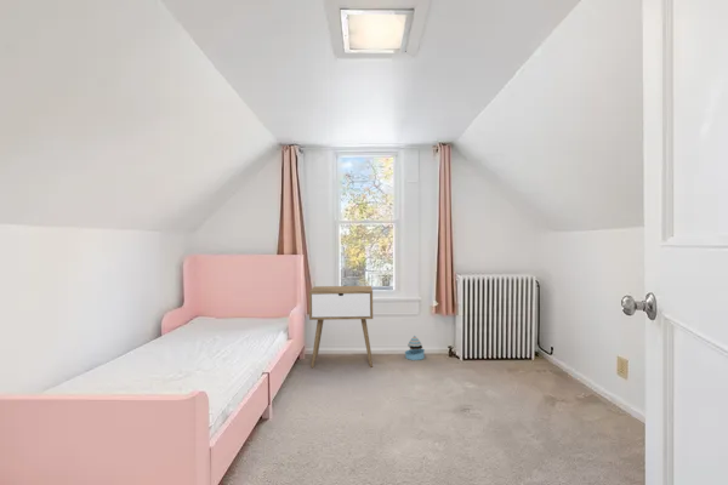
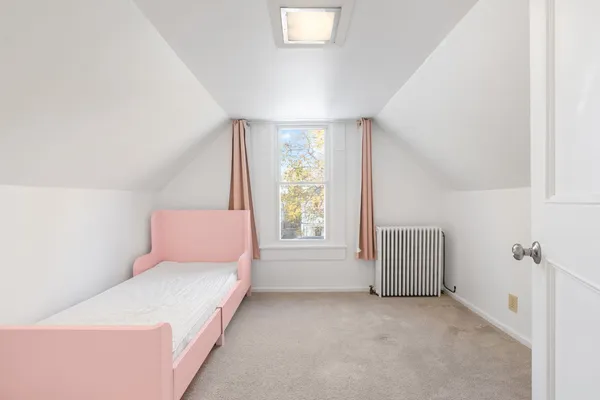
- nightstand [308,285,374,369]
- stacking toy [404,335,426,361]
